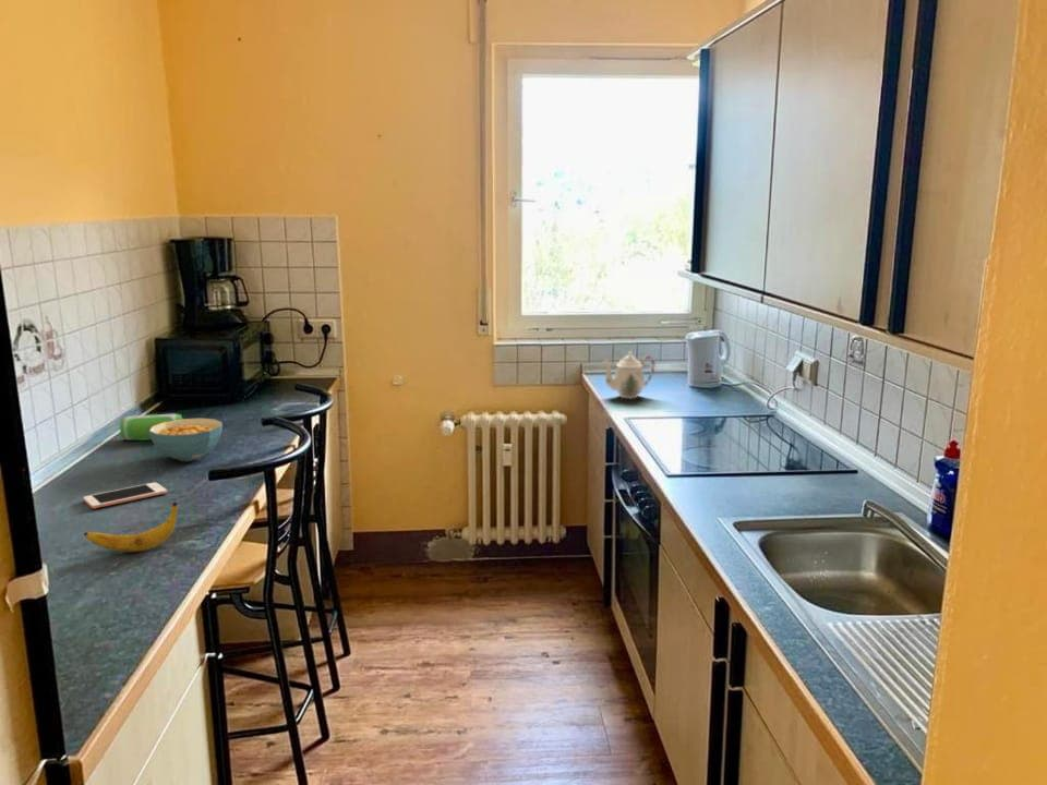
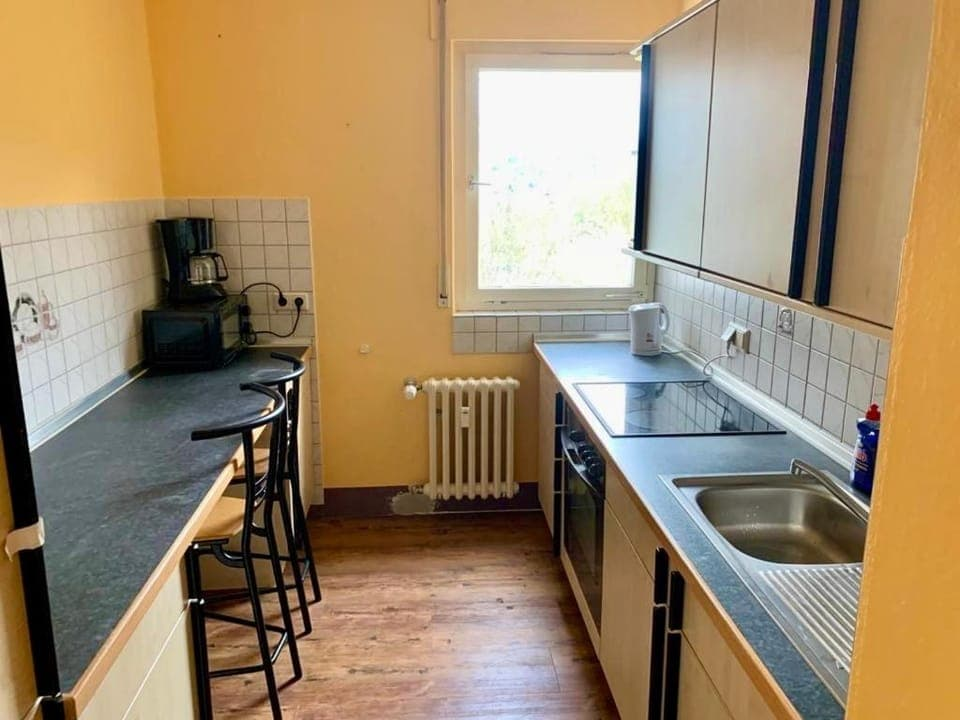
- speaker [119,413,183,442]
- banana [83,500,179,553]
- cell phone [82,481,168,509]
- cereal bowl [149,418,224,462]
- teapot [601,350,655,399]
